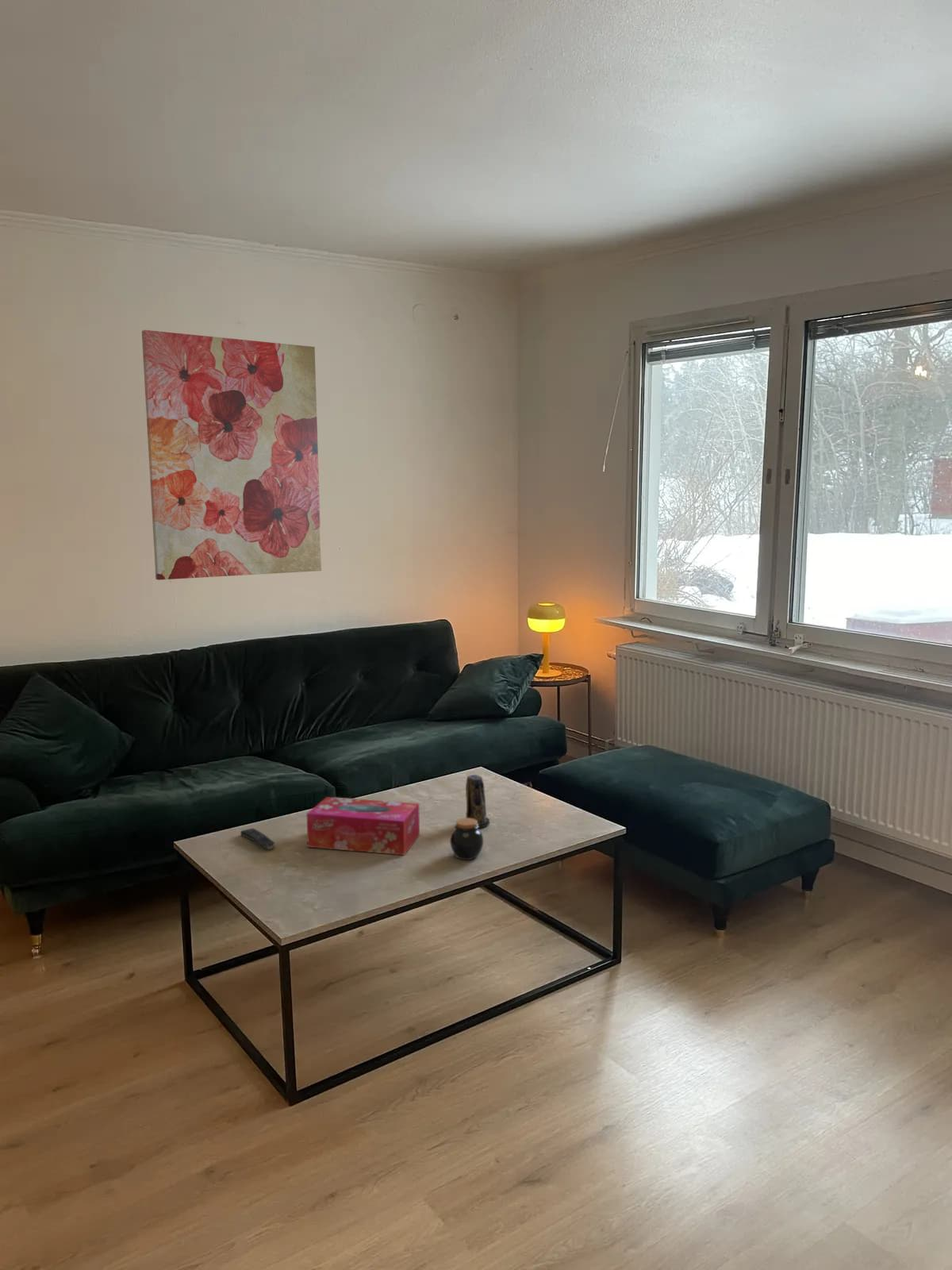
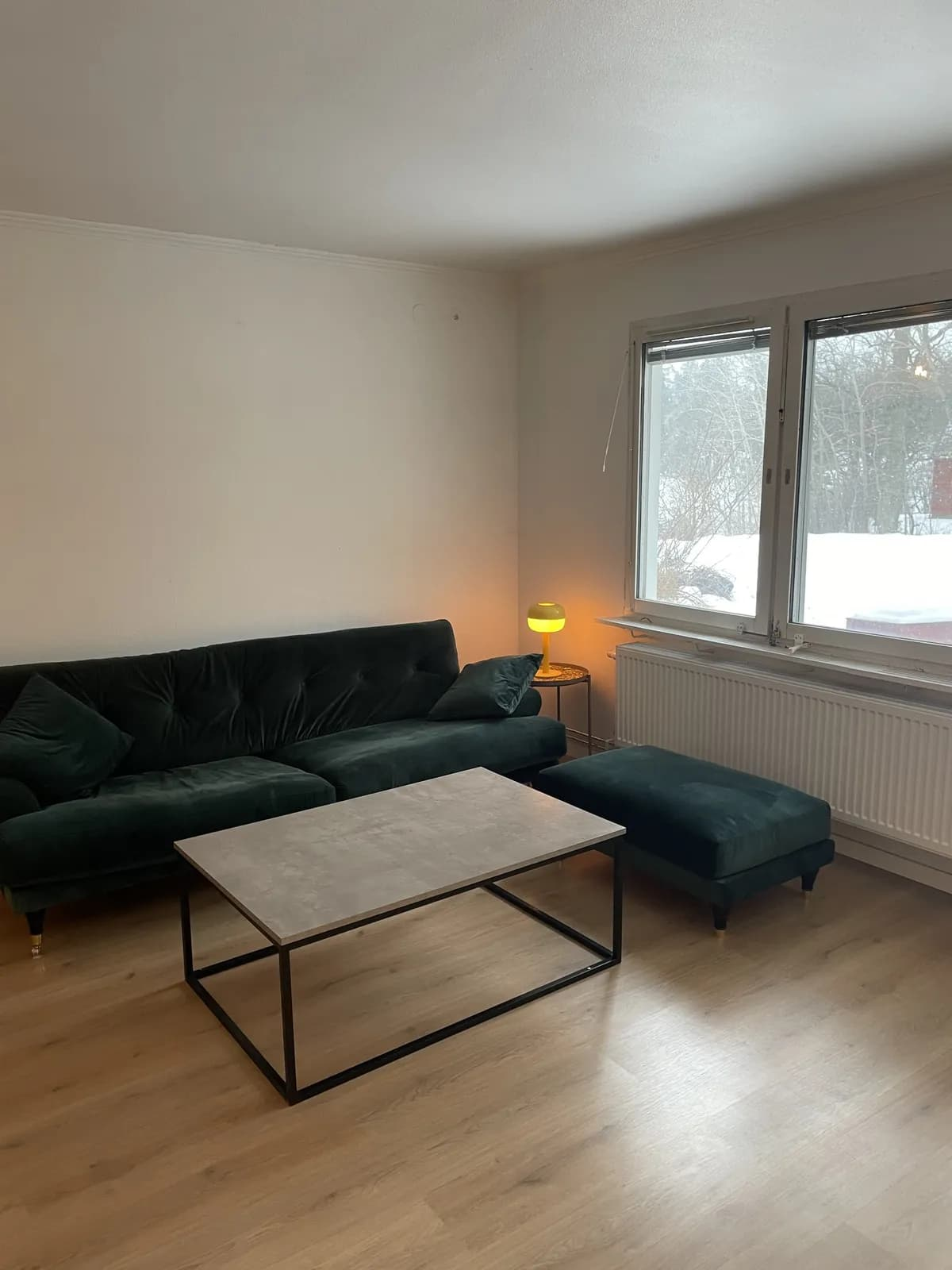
- tissue box [305,796,420,856]
- wall art [141,329,322,581]
- candle [465,774,490,829]
- jar [449,818,484,860]
- remote control [240,827,276,850]
